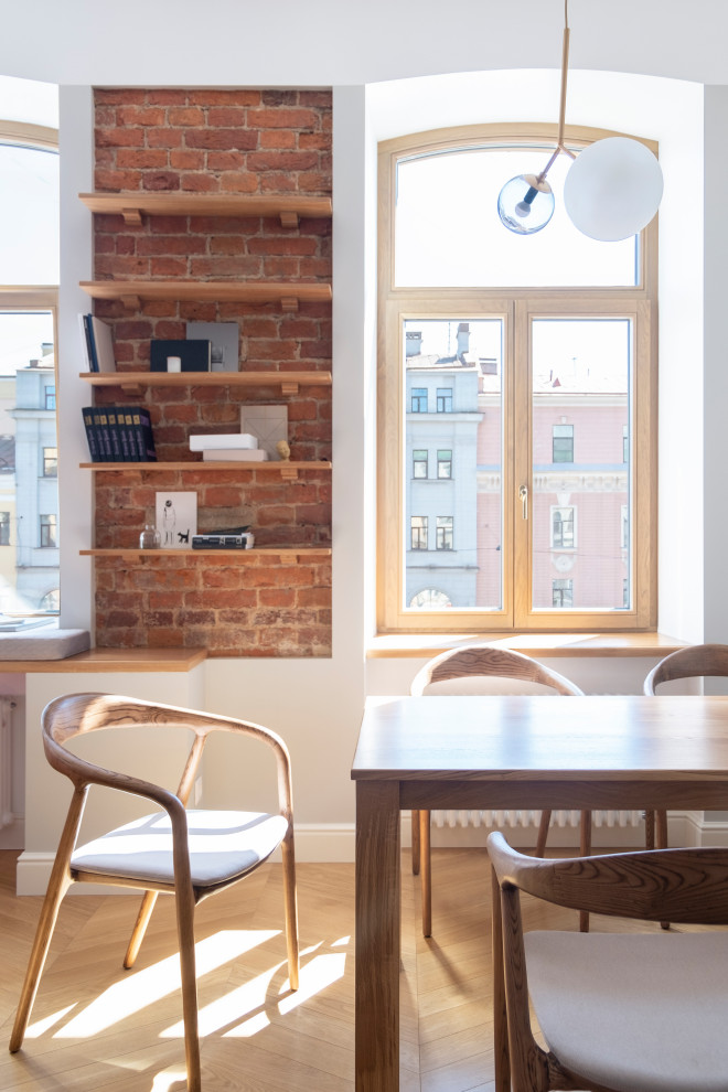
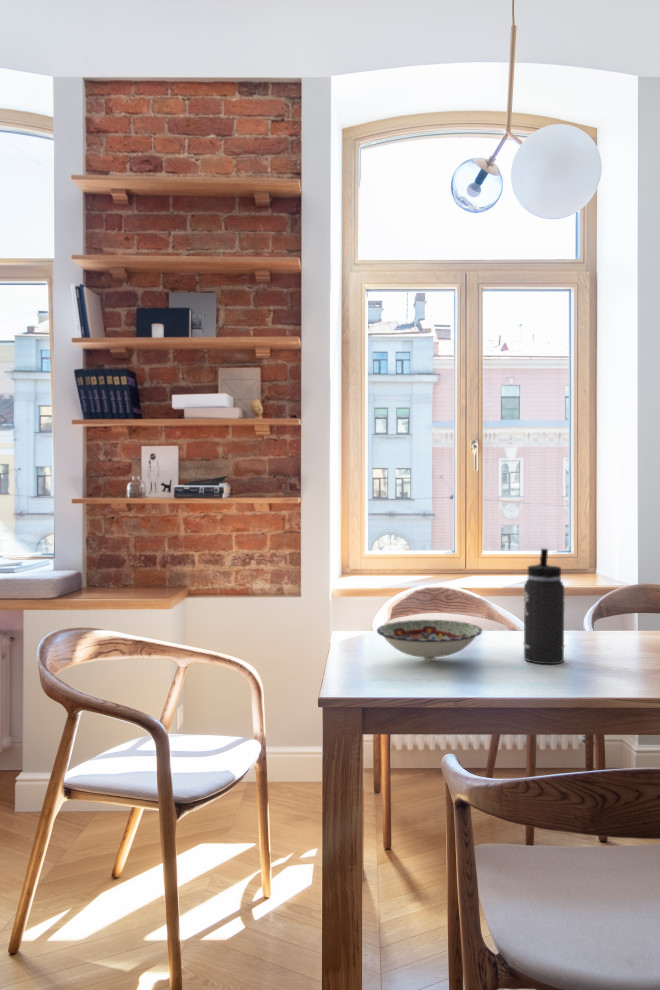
+ thermos bottle [522,548,566,665]
+ bowl [376,619,483,662]
